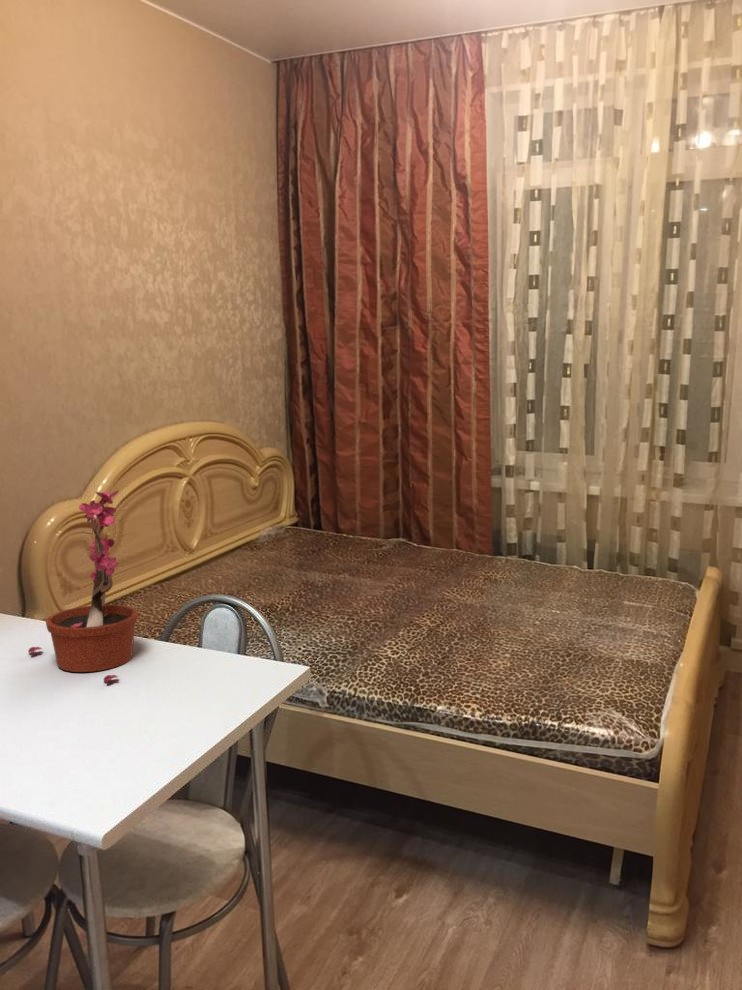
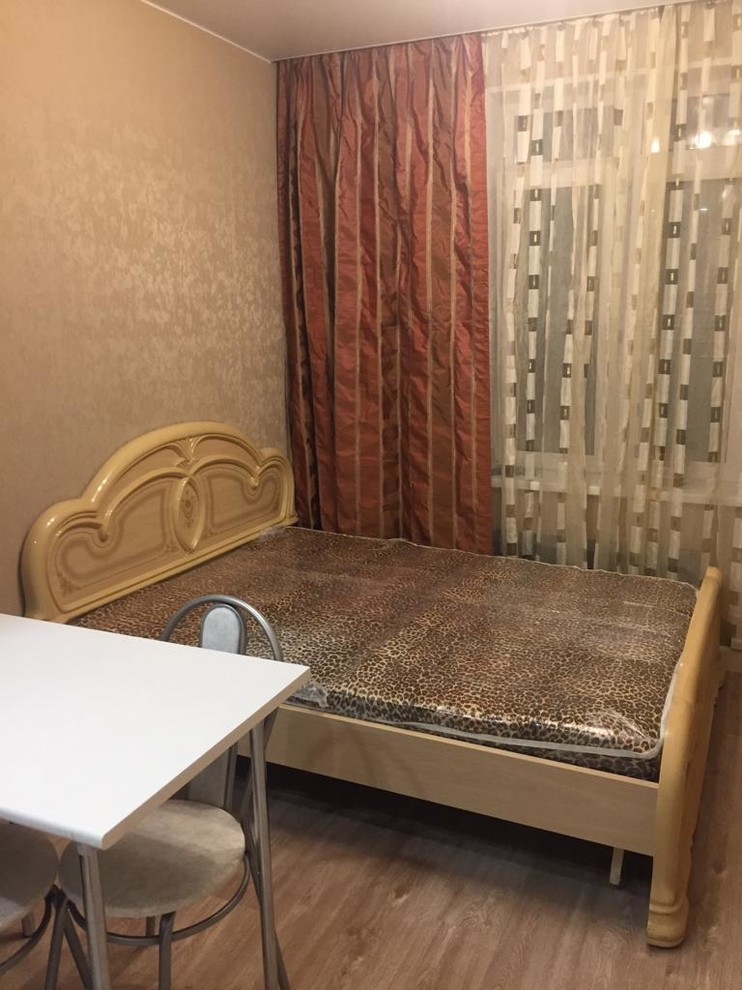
- potted plant [27,489,139,684]
